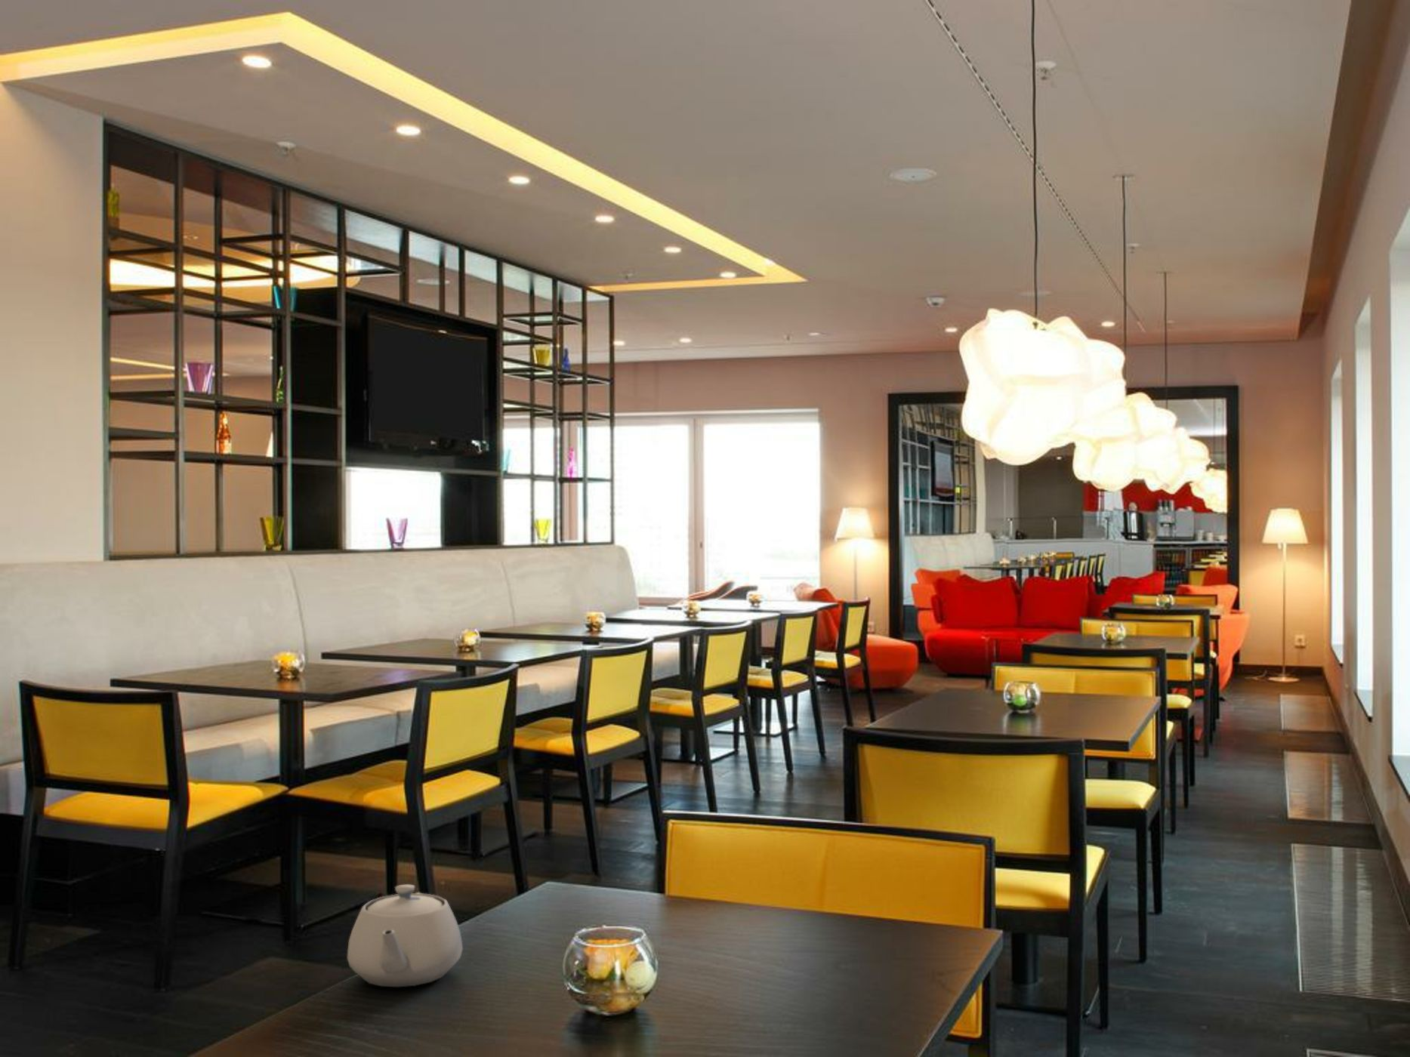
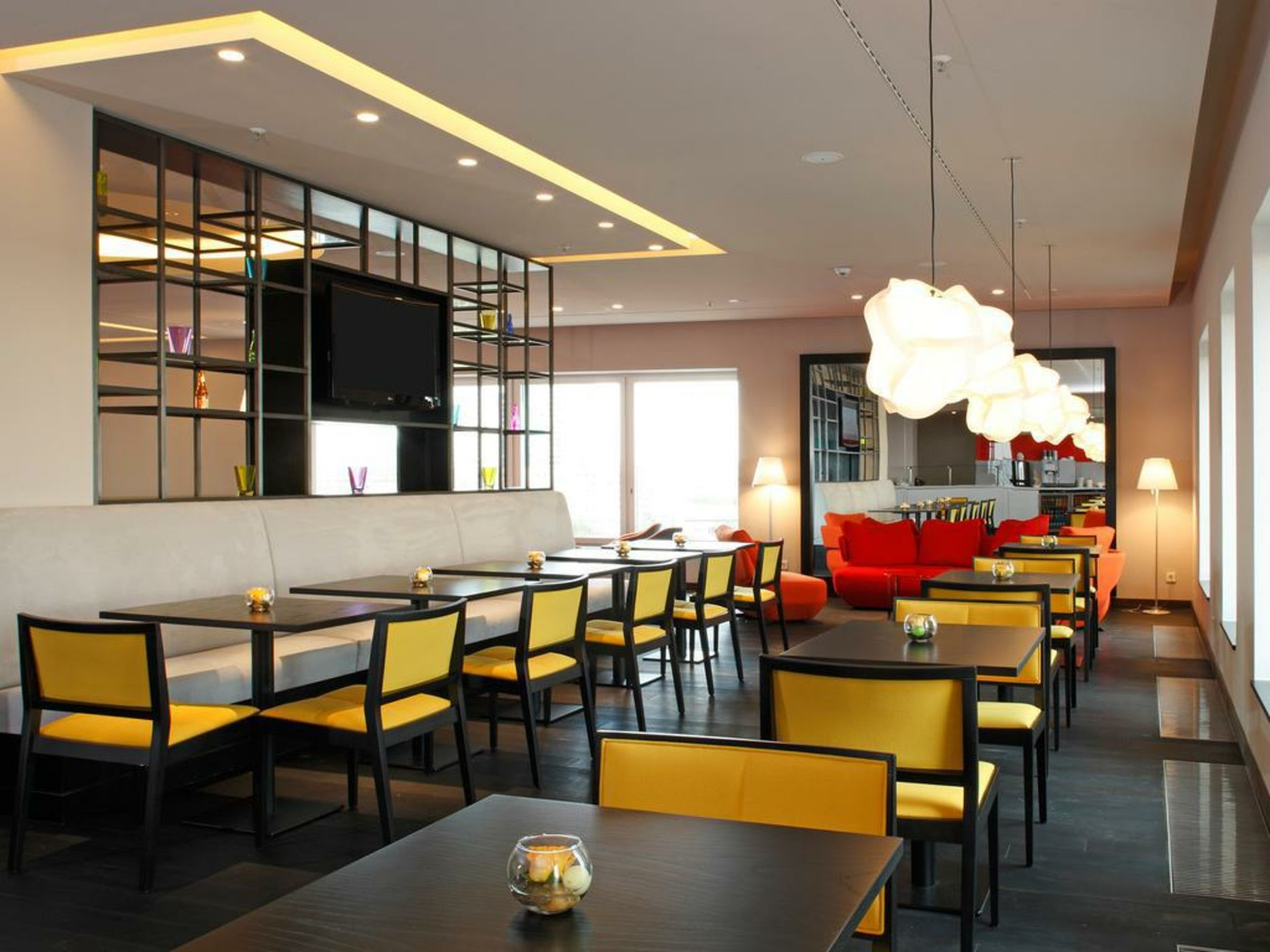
- teapot [346,884,464,987]
